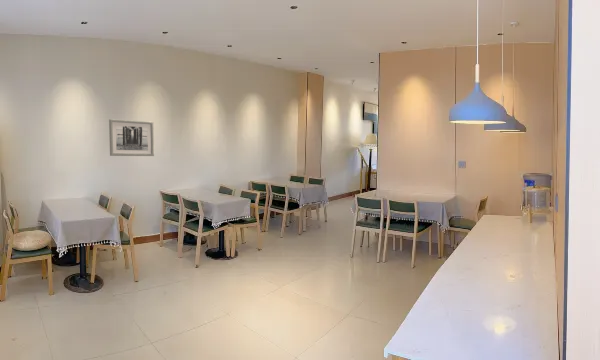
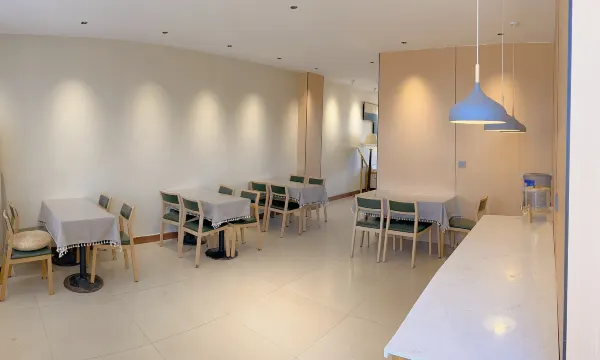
- wall art [108,118,155,157]
